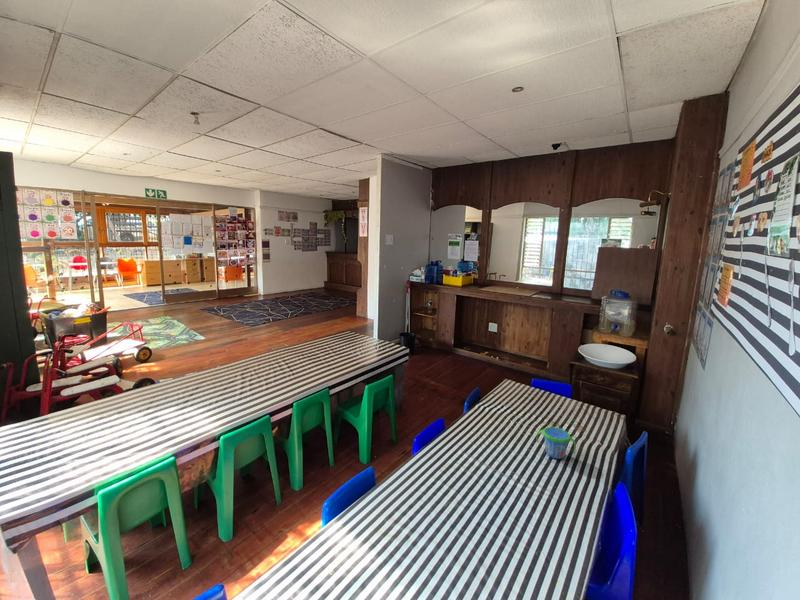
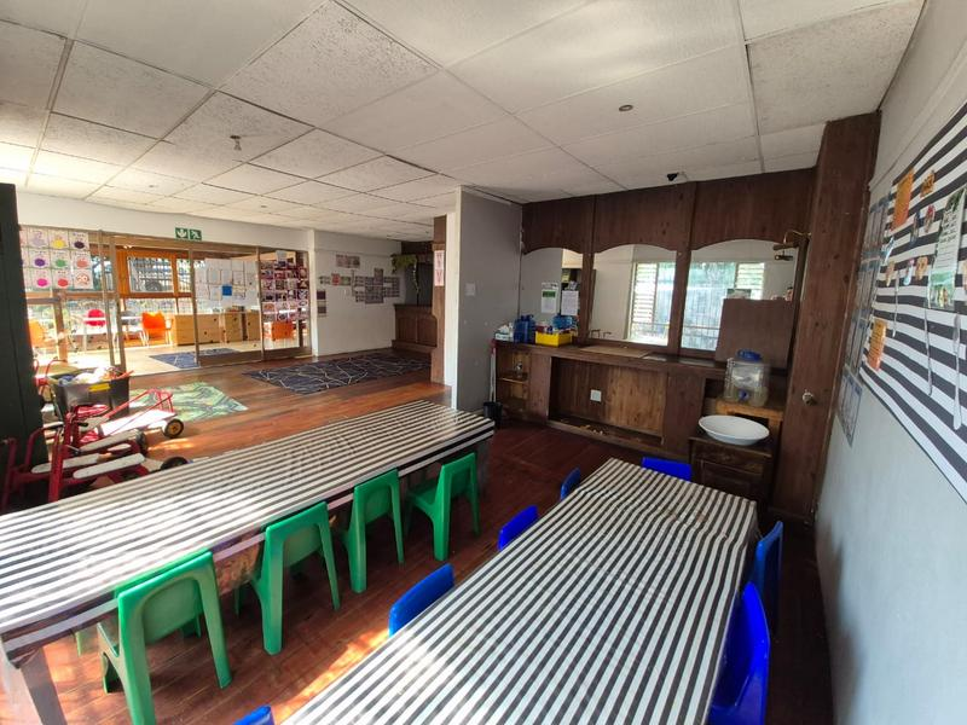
- snack cup [536,426,577,460]
